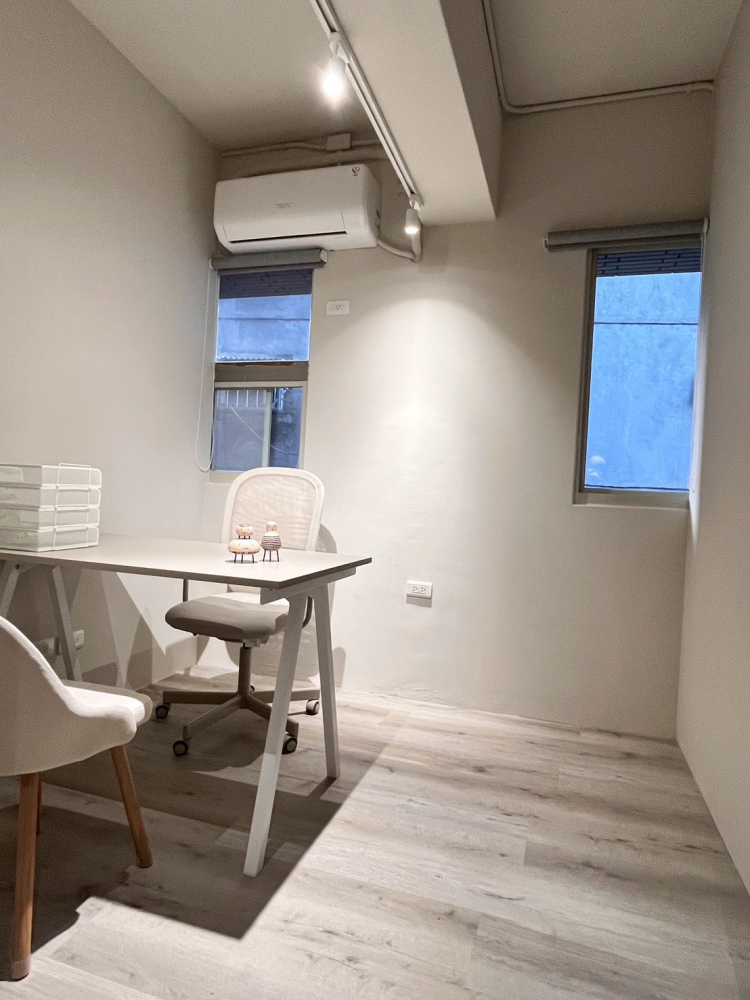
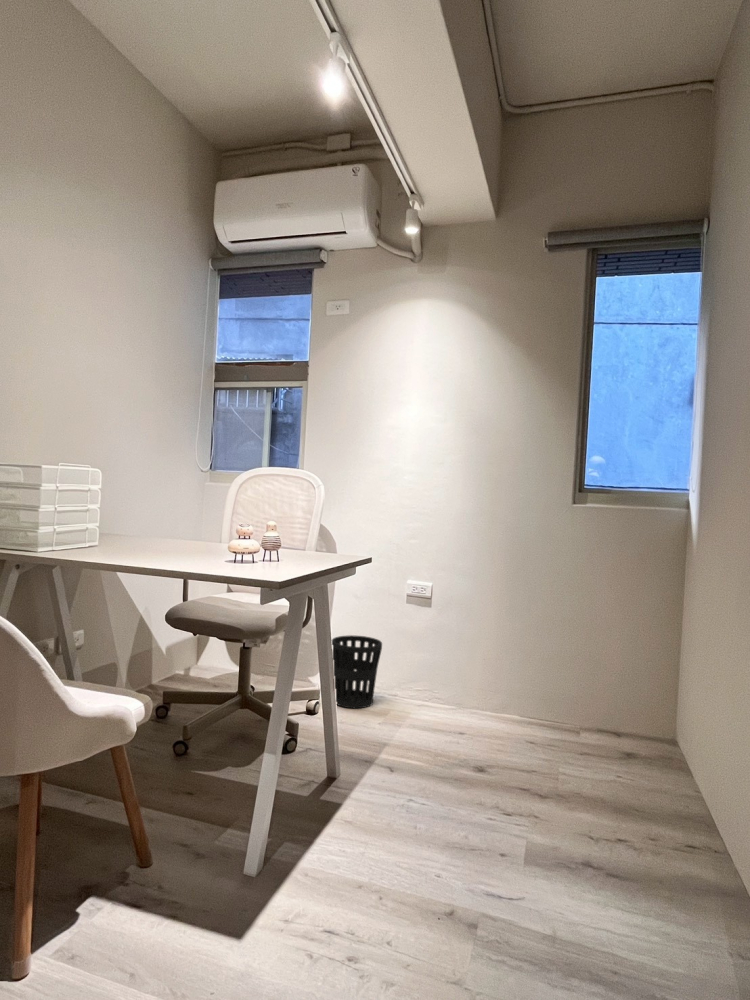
+ wastebasket [331,634,383,709]
